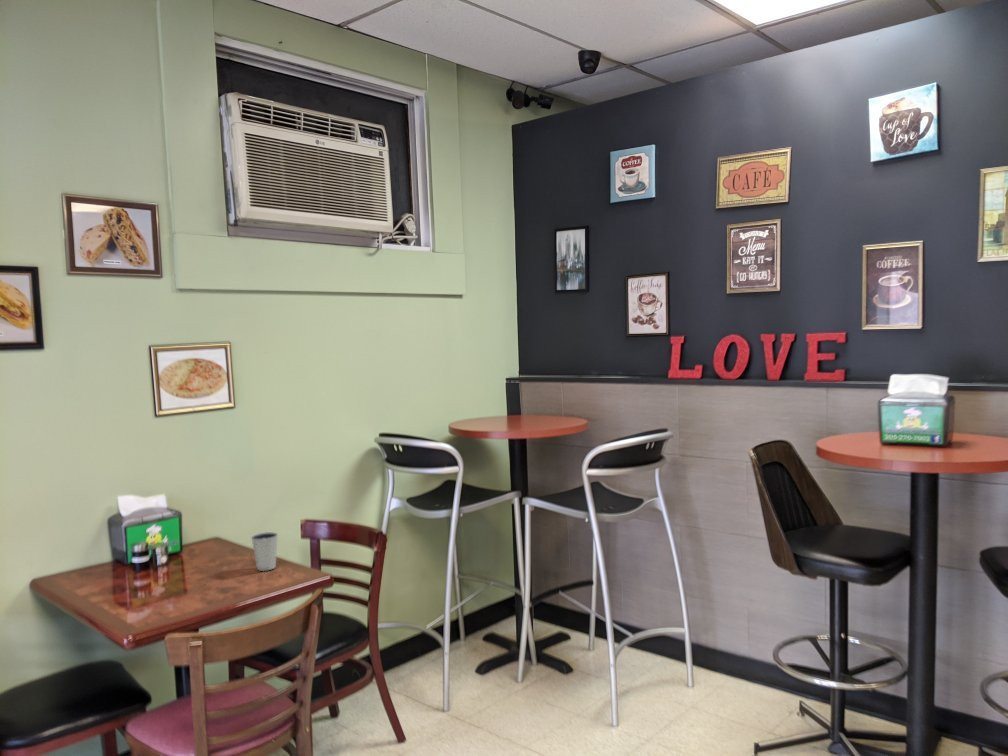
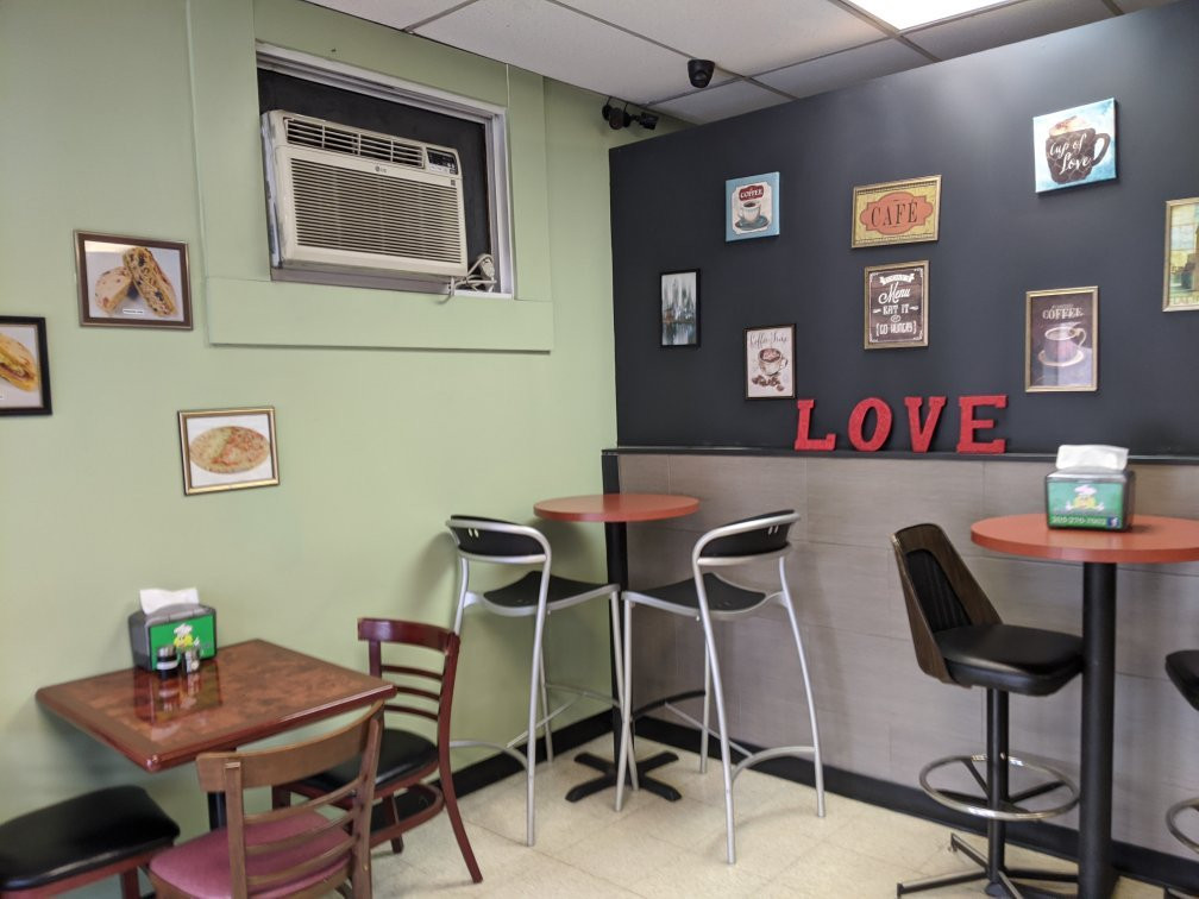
- dixie cup [250,531,279,572]
